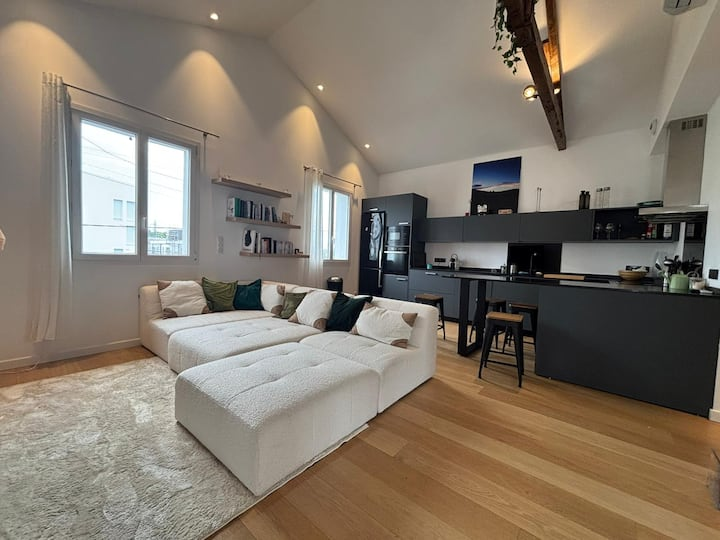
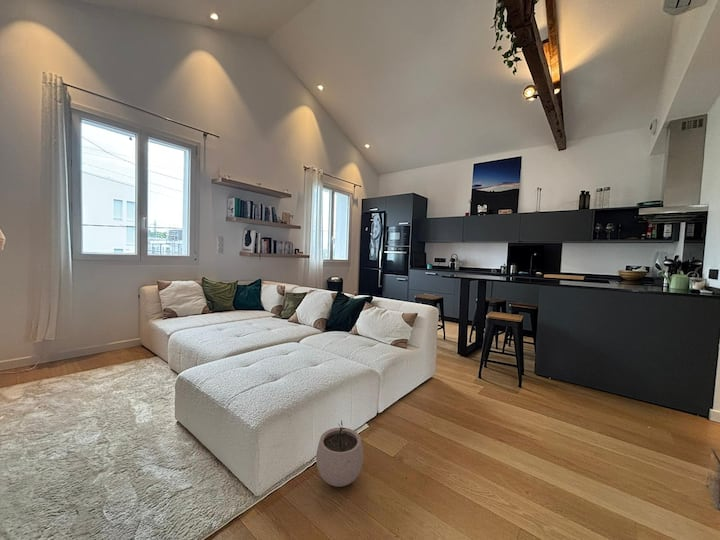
+ plant pot [315,419,364,488]
